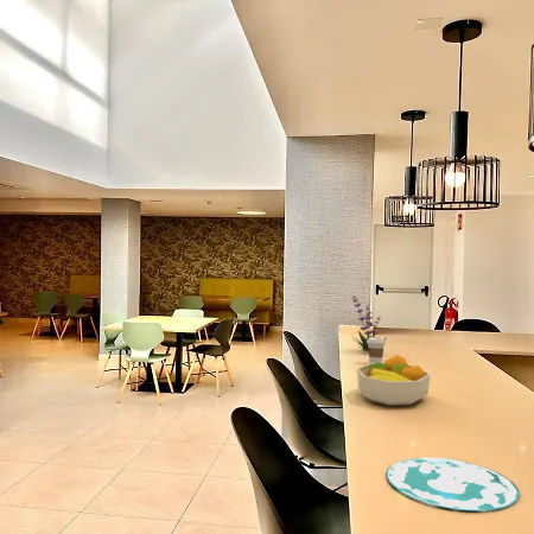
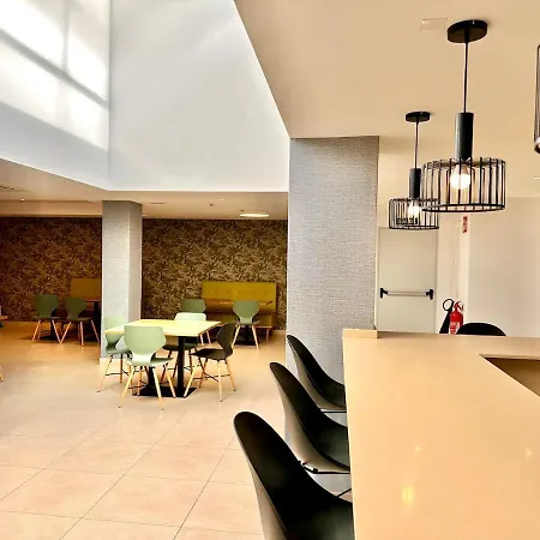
- plate [386,457,521,511]
- plant [350,294,388,354]
- coffee cup [367,336,387,363]
- fruit bowl [356,354,432,407]
